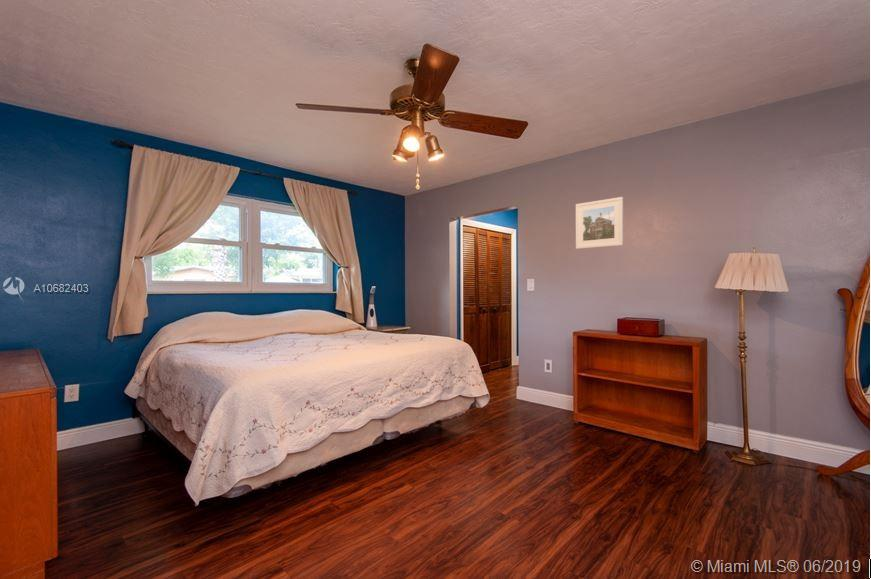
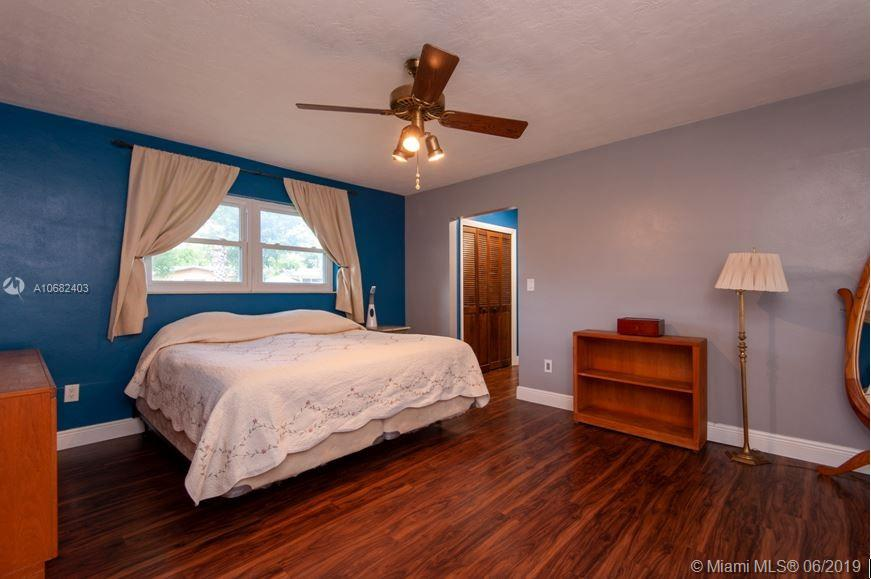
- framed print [575,196,624,250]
